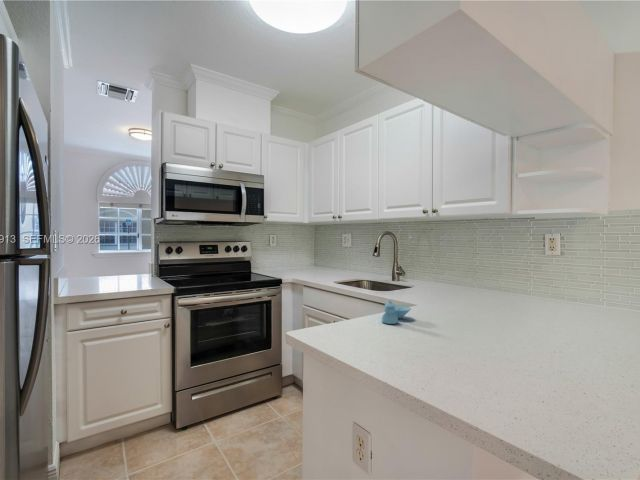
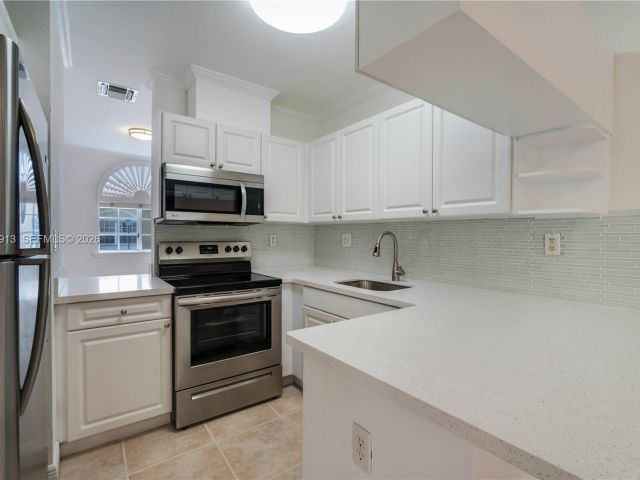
- salt and pepper shaker set [381,300,412,325]
